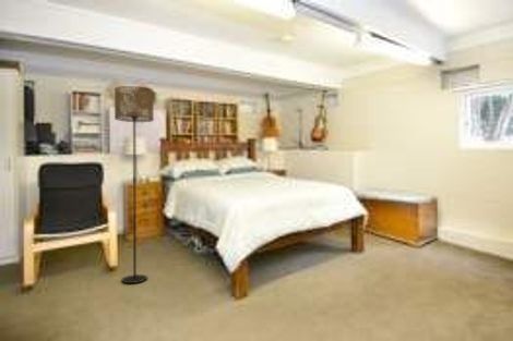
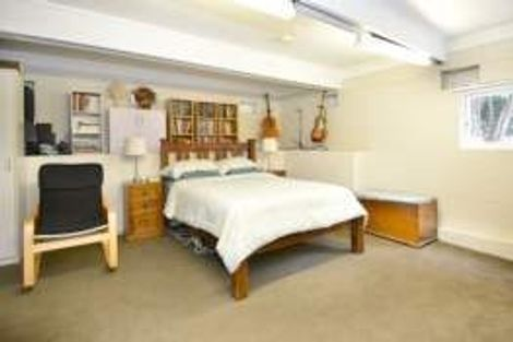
- floor lamp [114,85,155,284]
